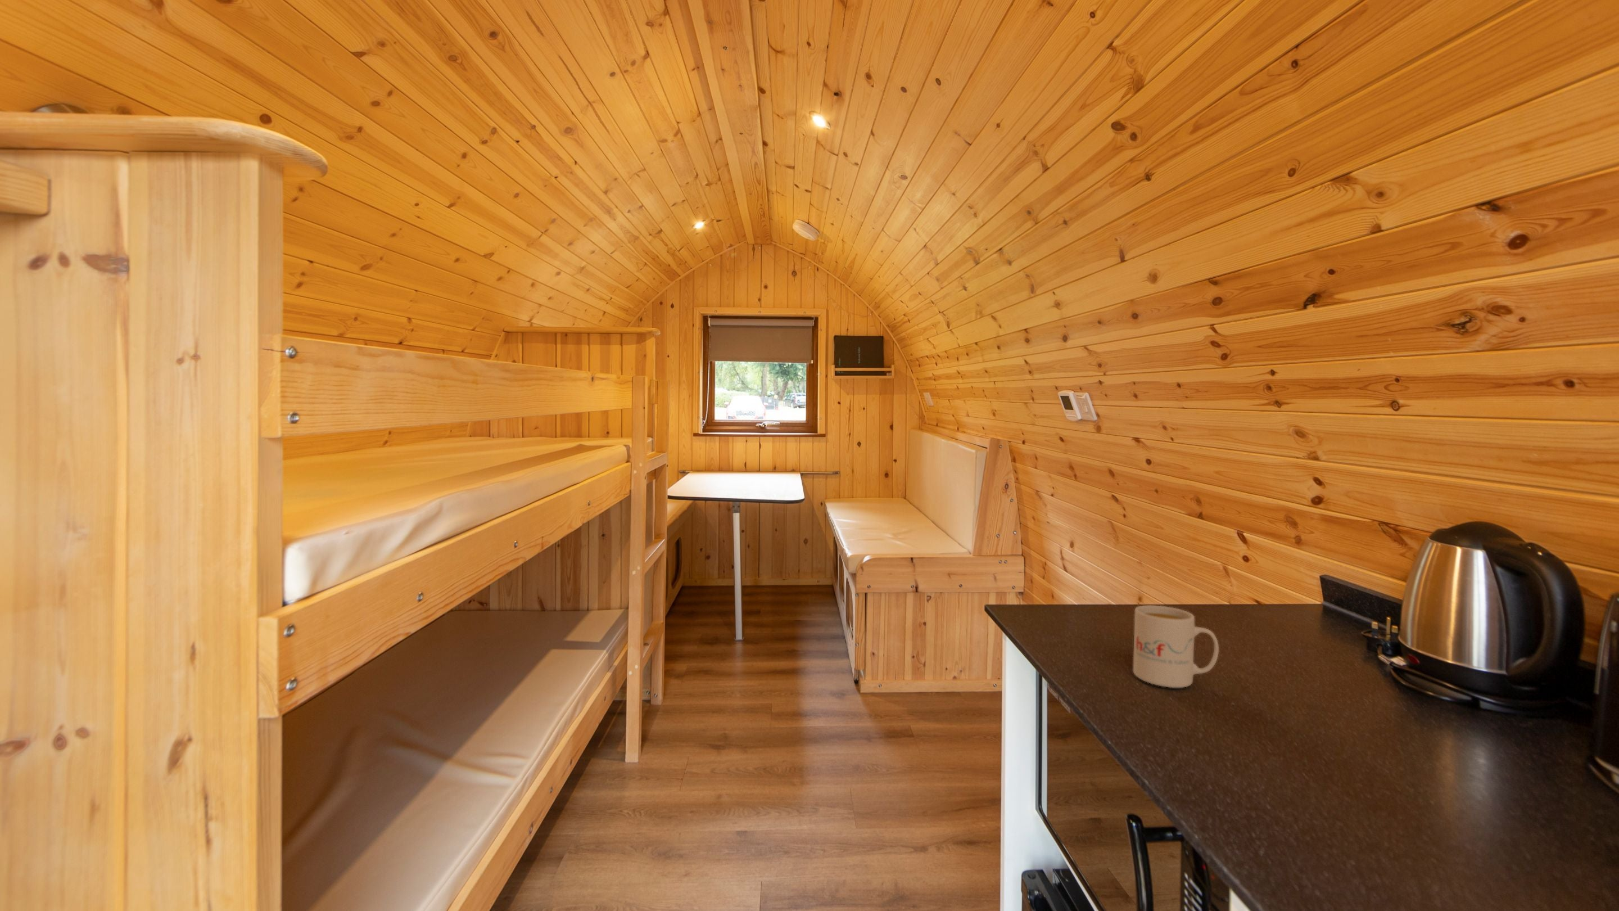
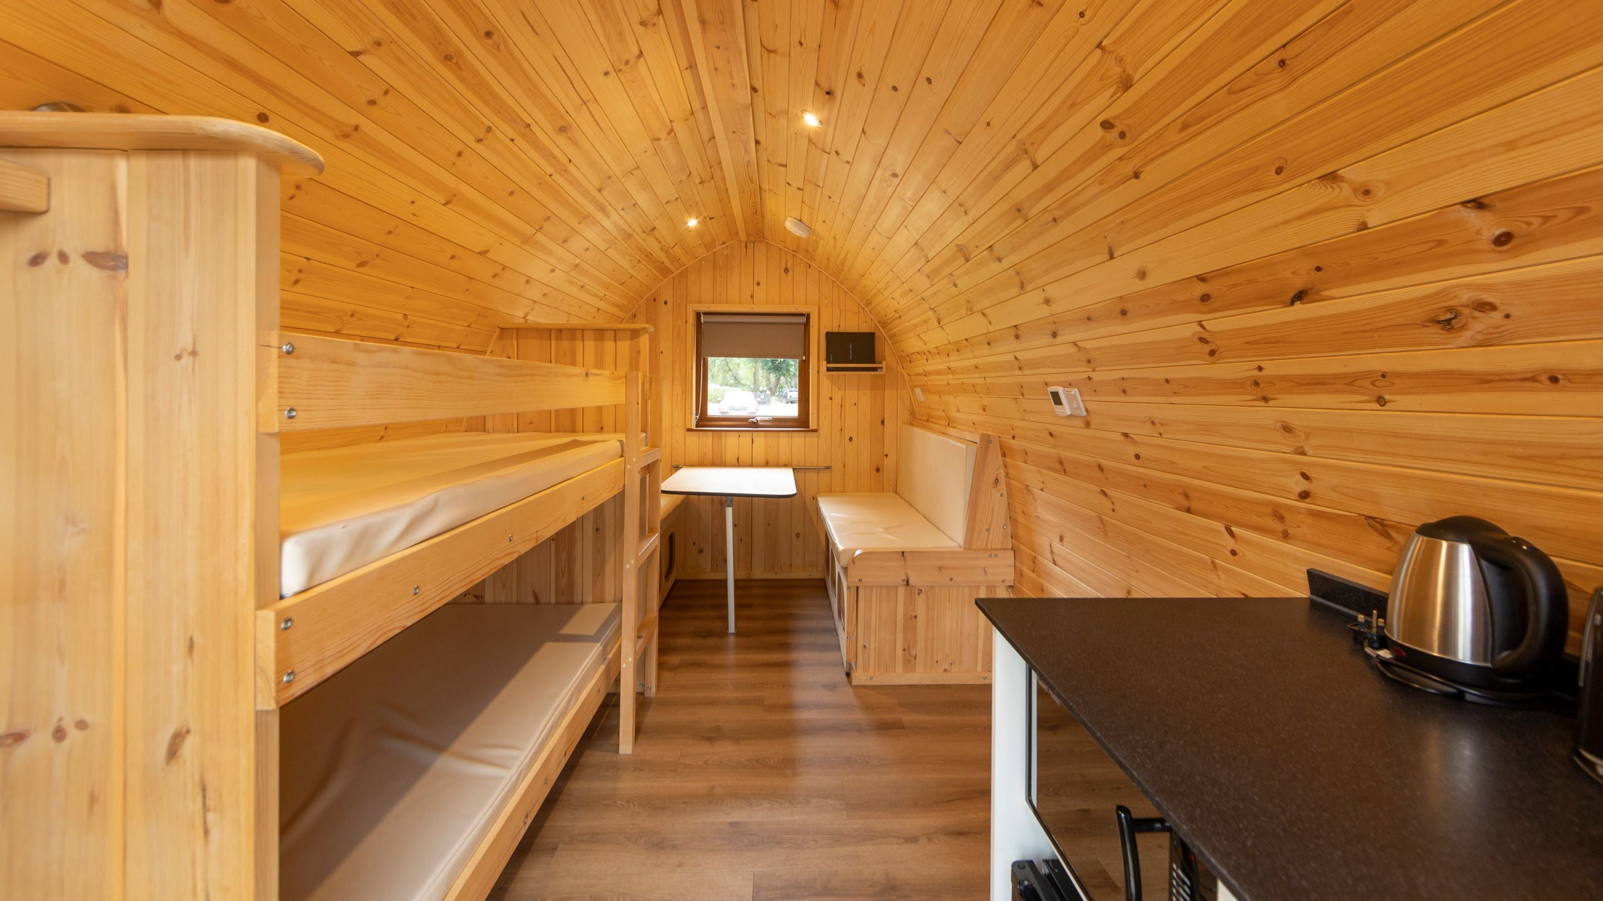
- mug [1133,604,1220,689]
